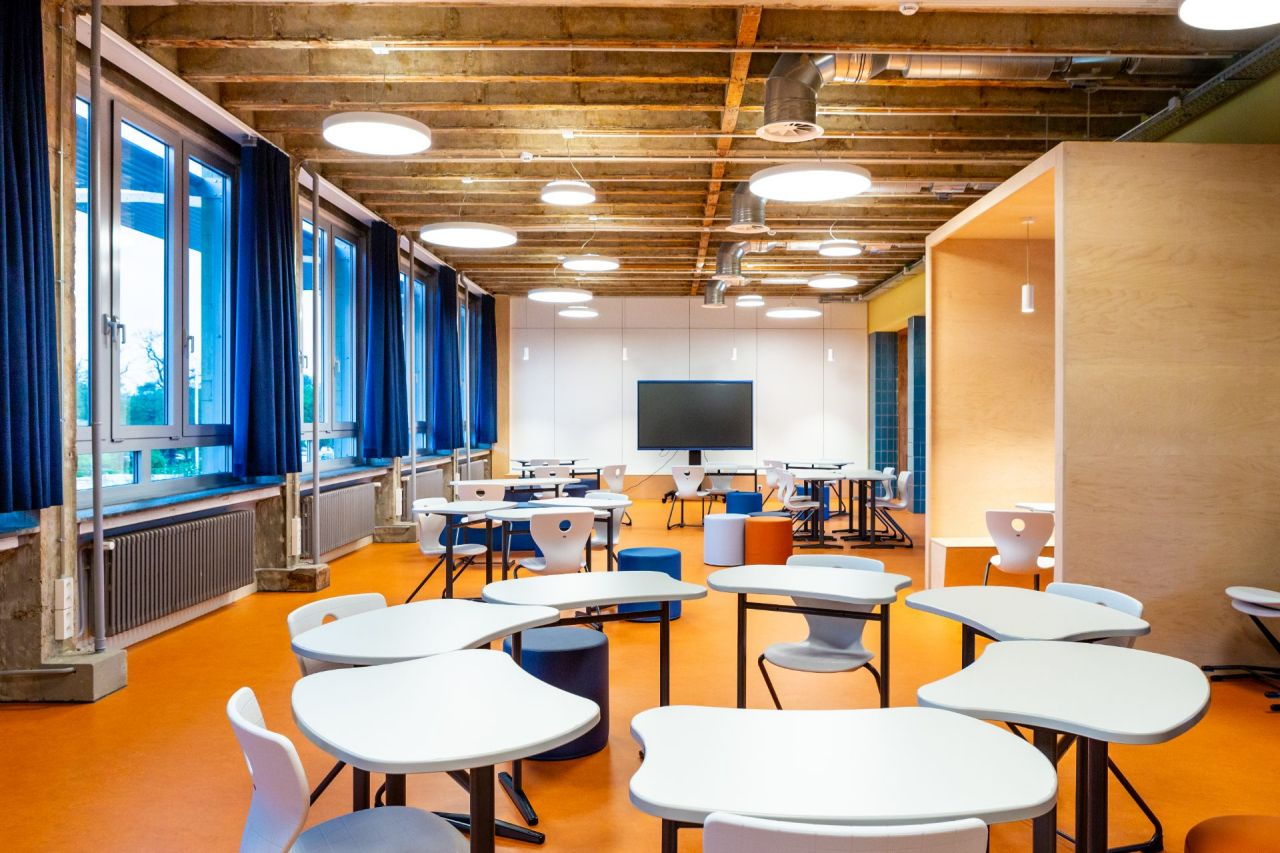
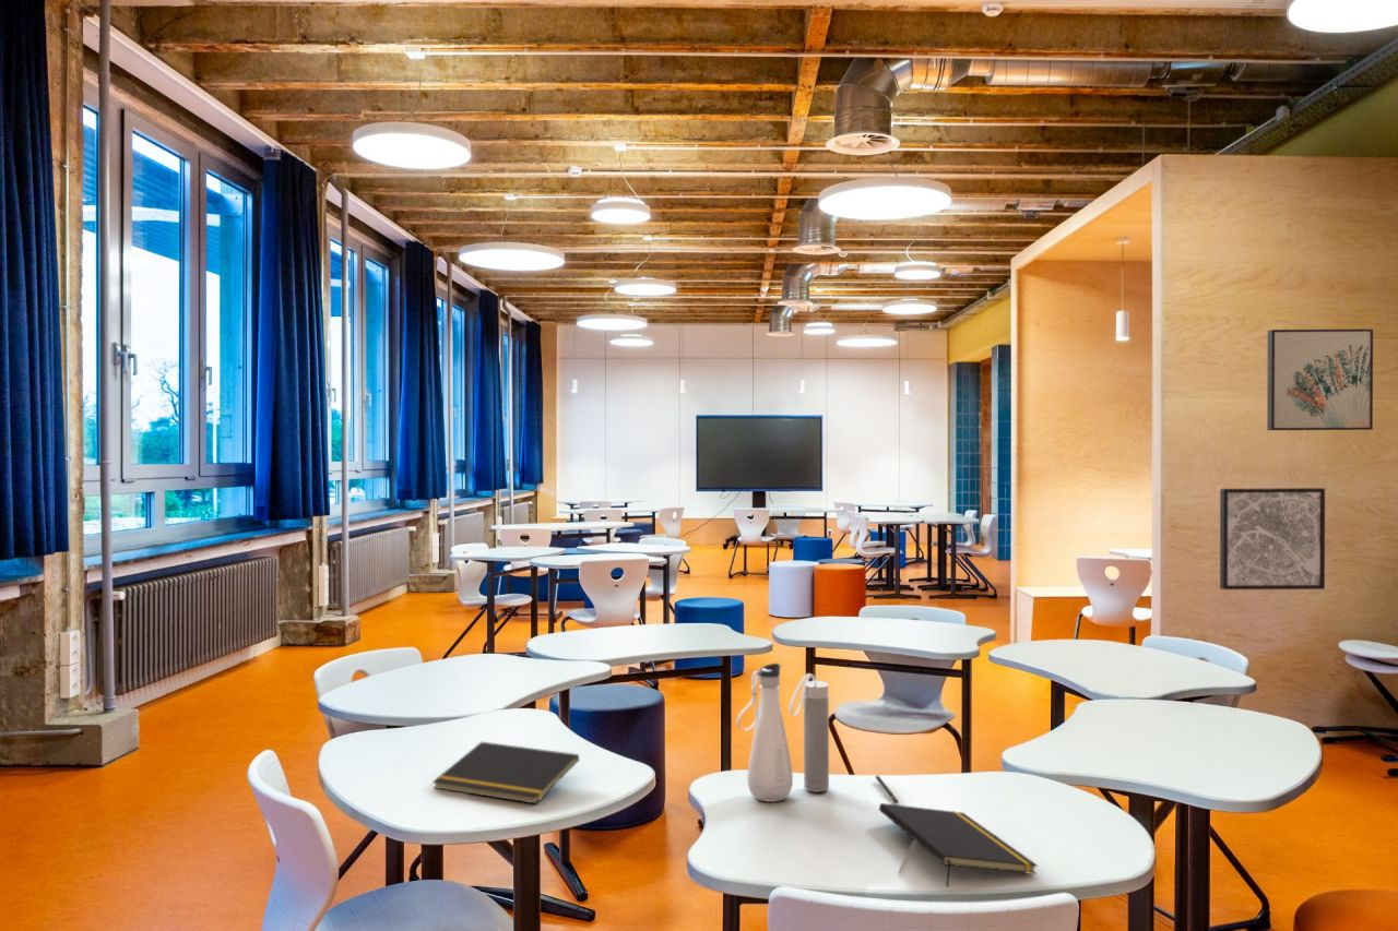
+ wall art [1266,329,1374,431]
+ notepad [878,802,1039,888]
+ notepad [431,741,580,804]
+ wall art [1219,487,1326,590]
+ pen [875,774,899,805]
+ water bottle [735,663,830,803]
